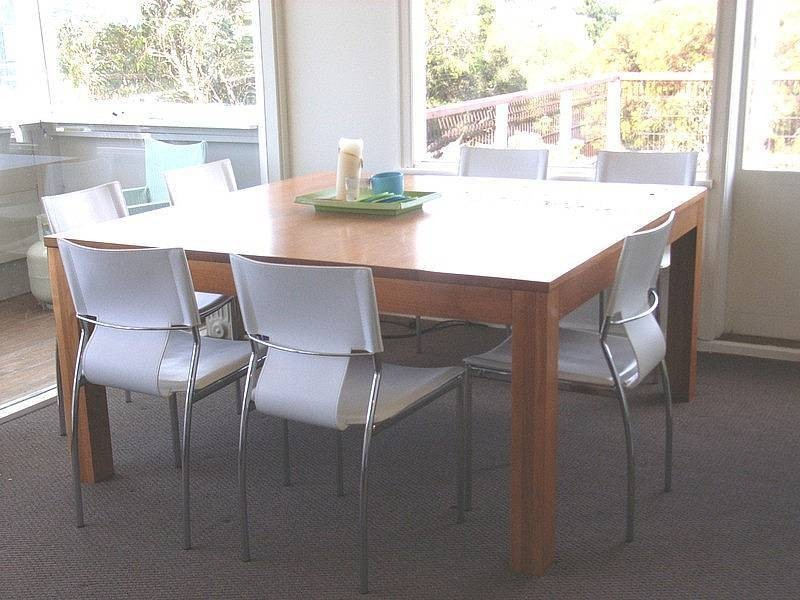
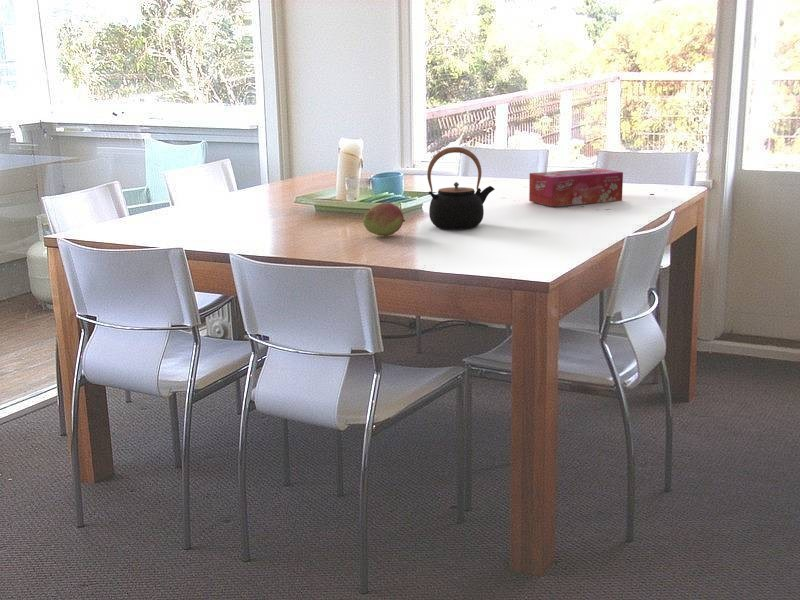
+ fruit [362,202,406,237]
+ tissue box [528,167,624,207]
+ teapot [426,146,496,230]
